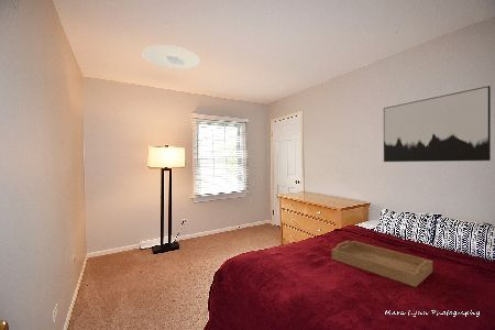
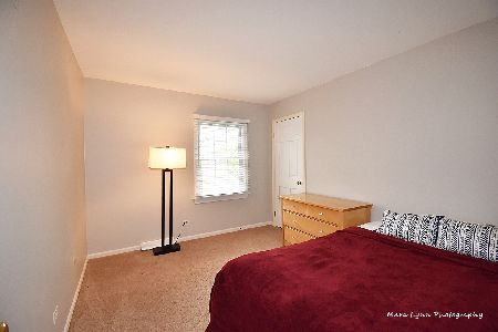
- ceiling light [142,44,201,70]
- wall art [383,85,492,163]
- serving tray [331,240,433,288]
